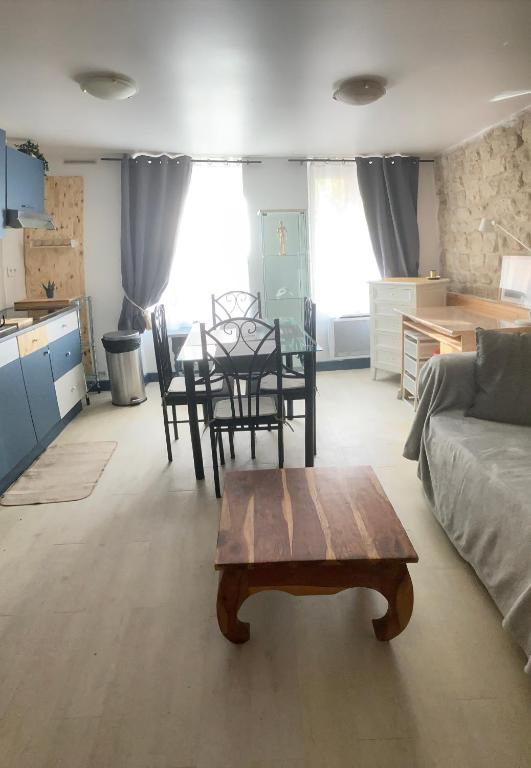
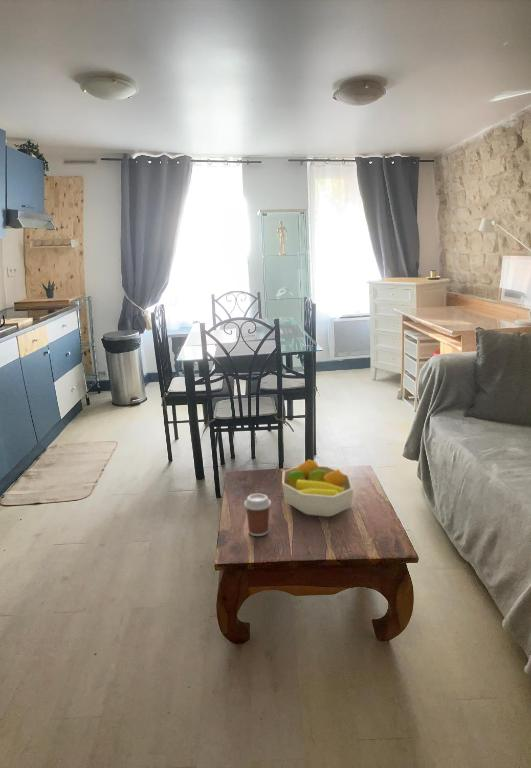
+ coffee cup [243,493,272,537]
+ fruit bowl [281,458,354,518]
